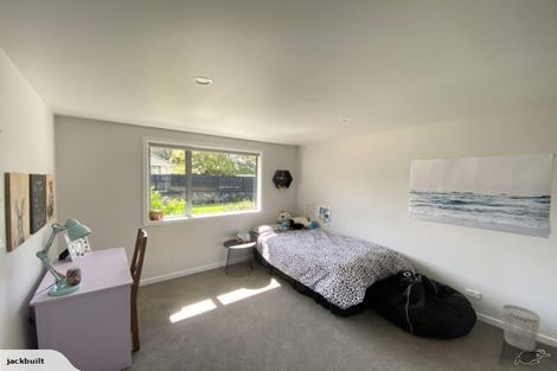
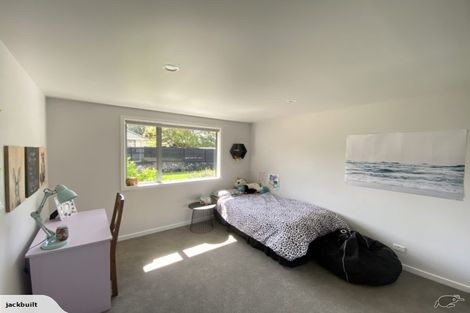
- wastebasket [501,303,542,352]
